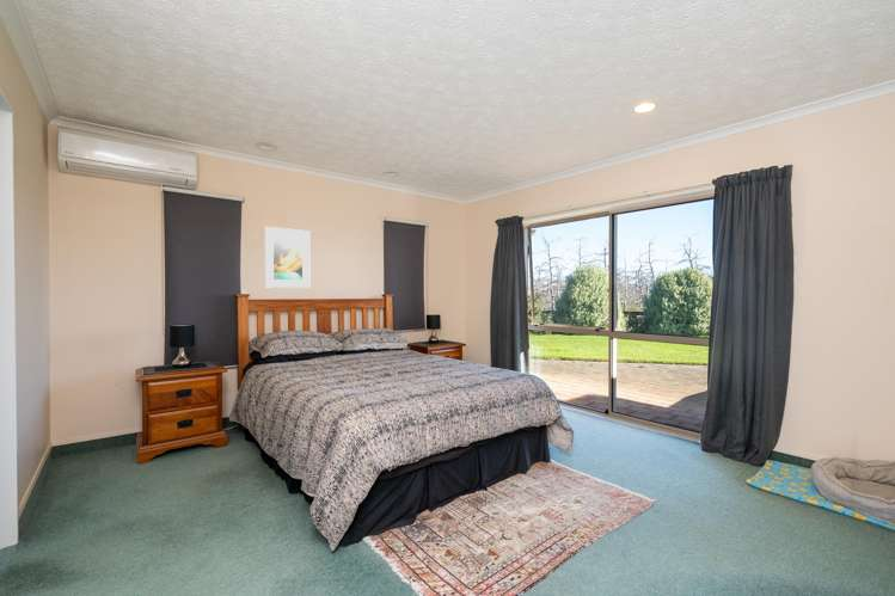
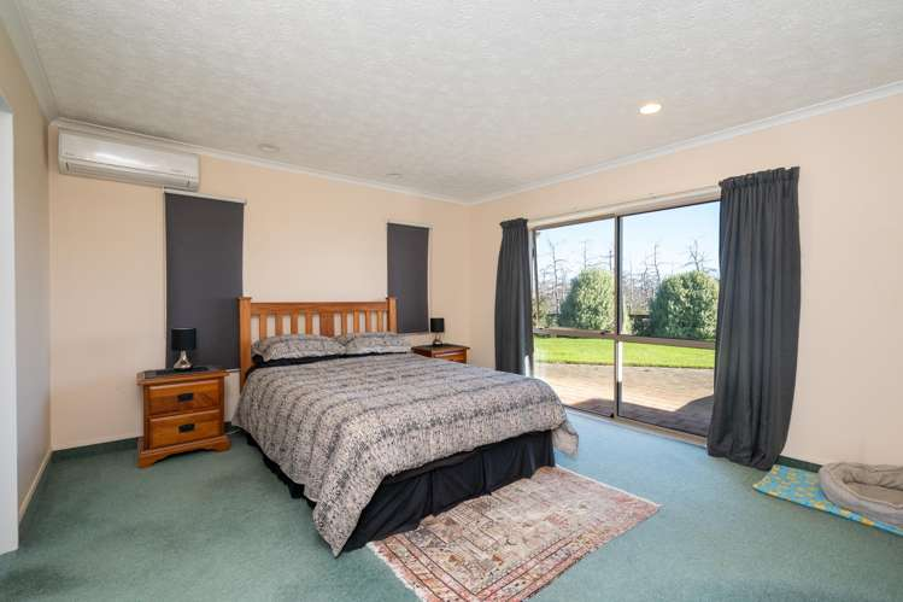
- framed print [264,226,312,289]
